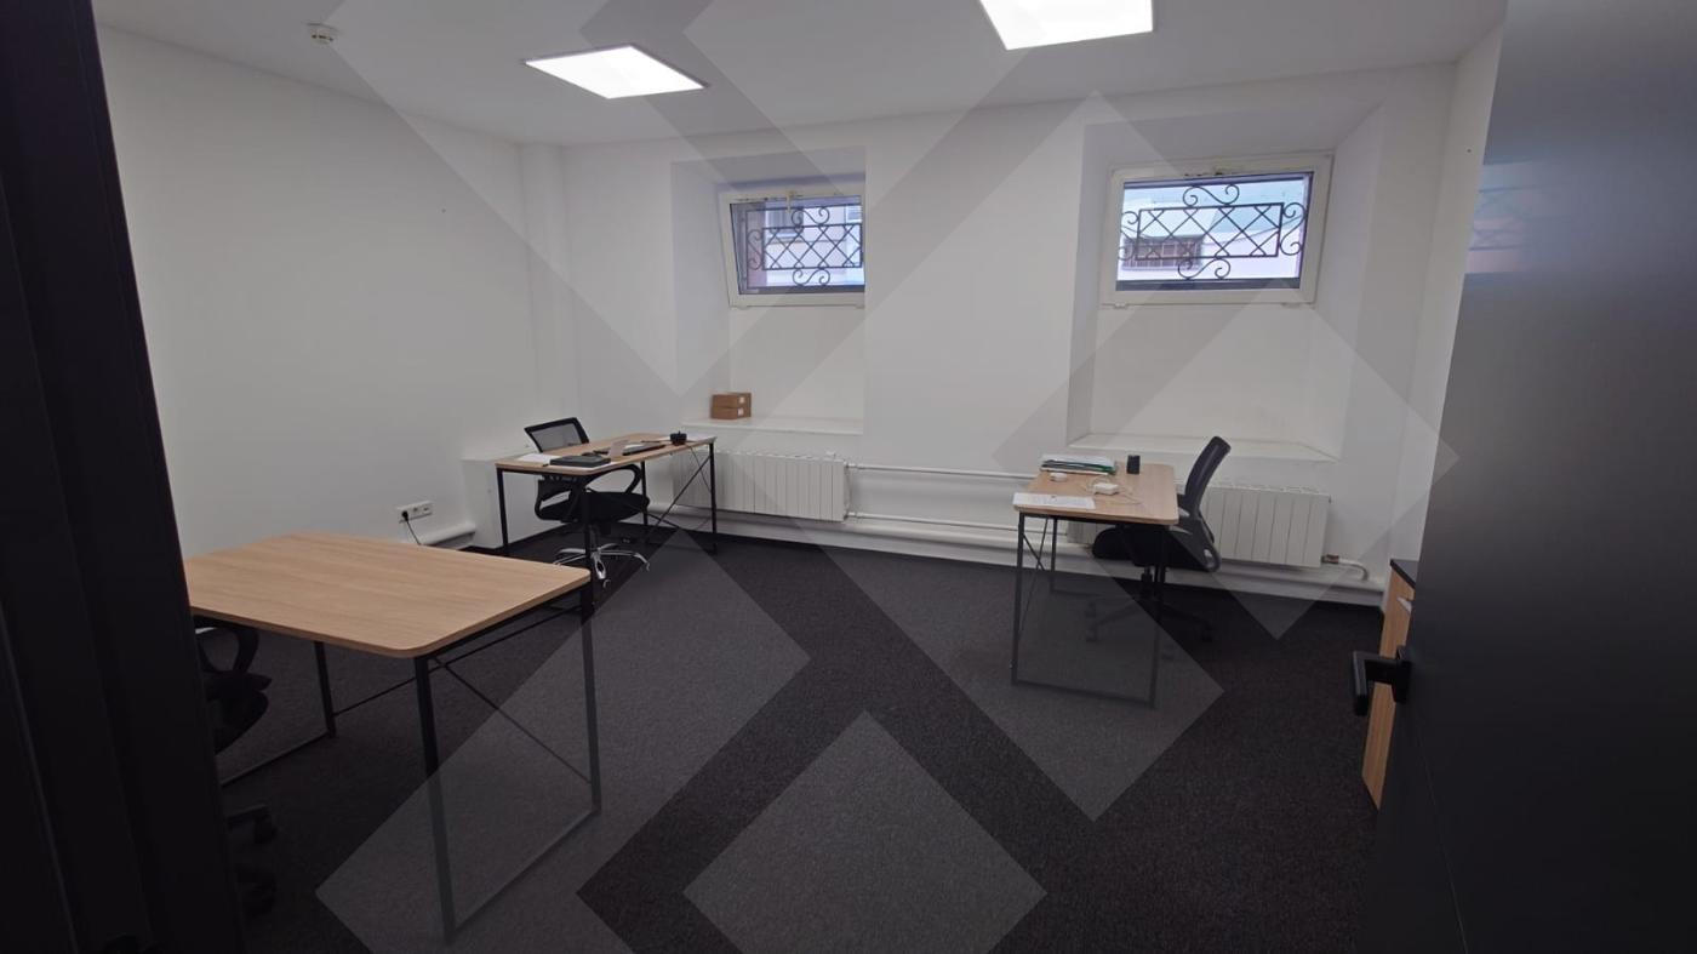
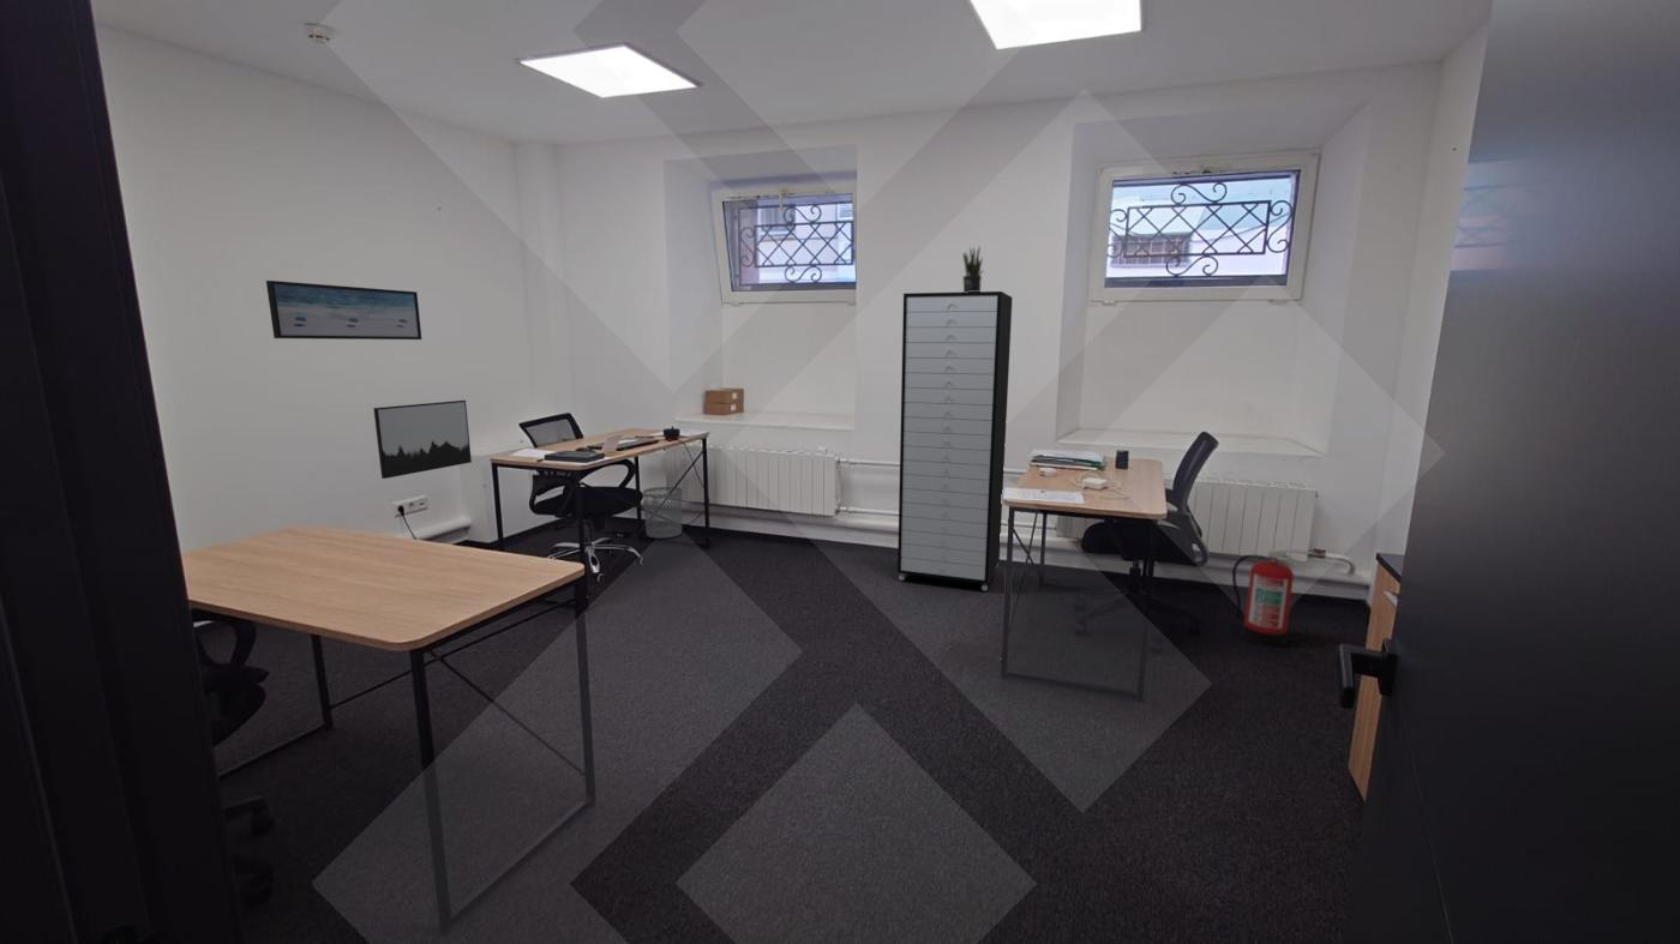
+ wall art [265,279,422,341]
+ potted plant [961,246,984,293]
+ waste bin [642,486,683,540]
+ fire extinguisher [1231,548,1318,648]
+ wall art [373,399,473,480]
+ storage cabinet [896,290,1014,591]
